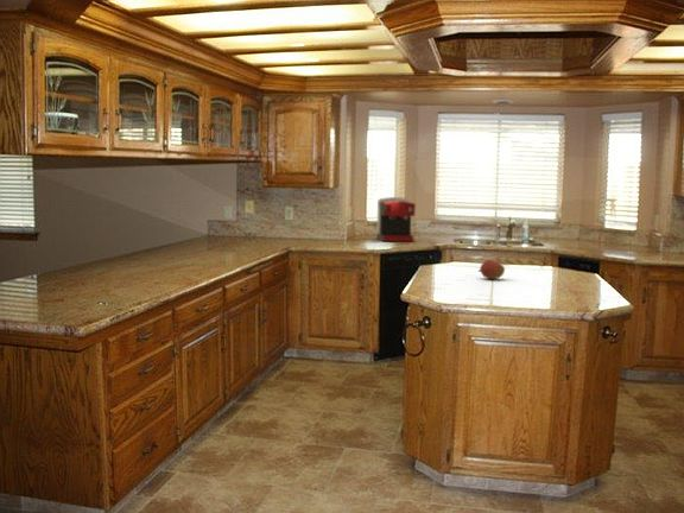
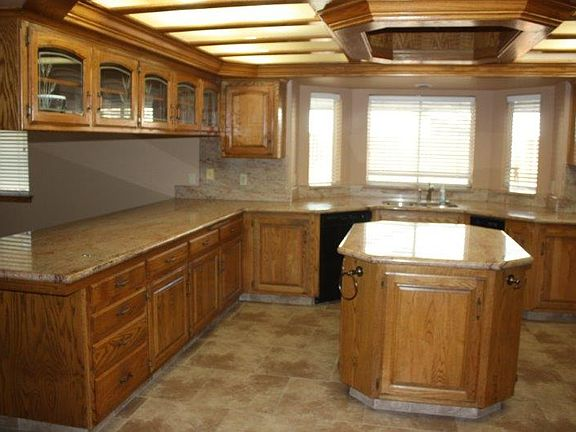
- fruit [477,259,506,280]
- coffee maker [375,196,417,242]
